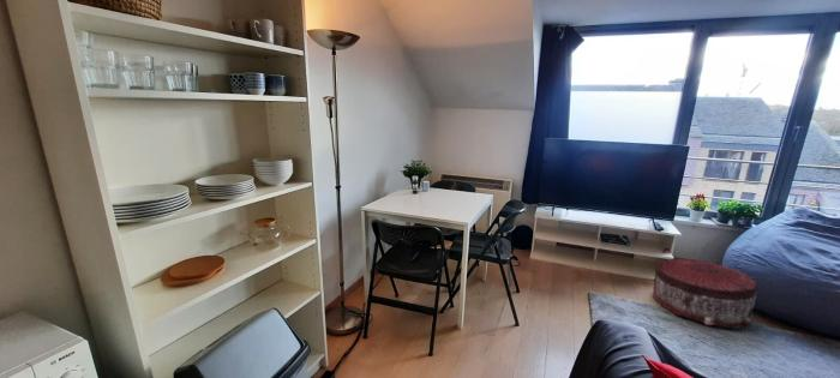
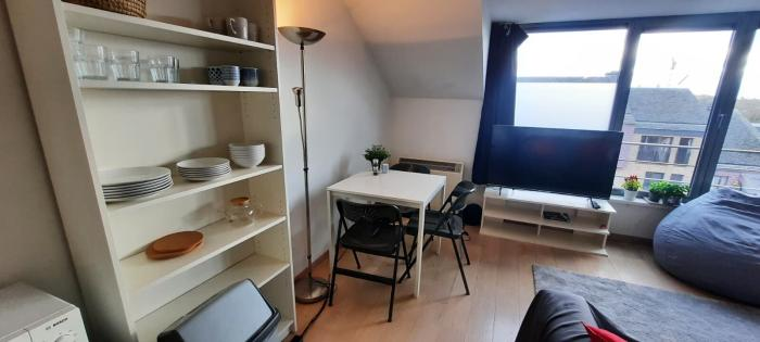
- pouf [652,256,760,331]
